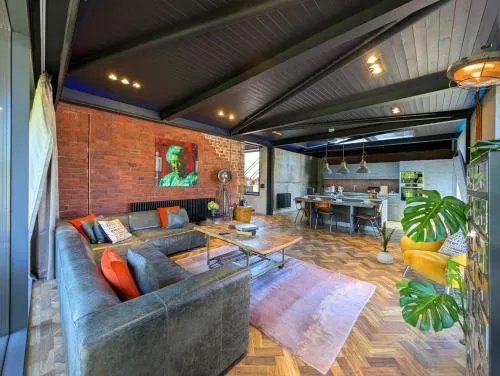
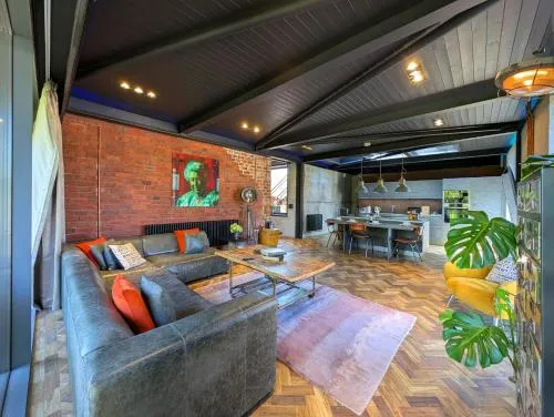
- house plant [374,220,396,265]
